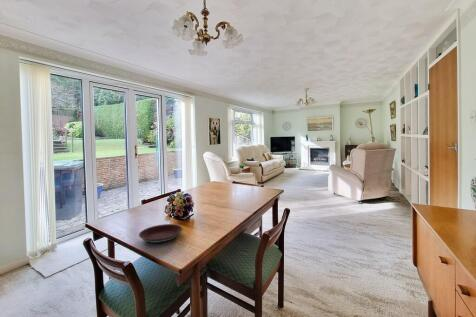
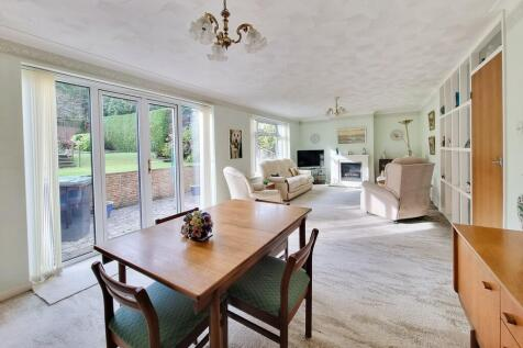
- plate [138,223,183,244]
